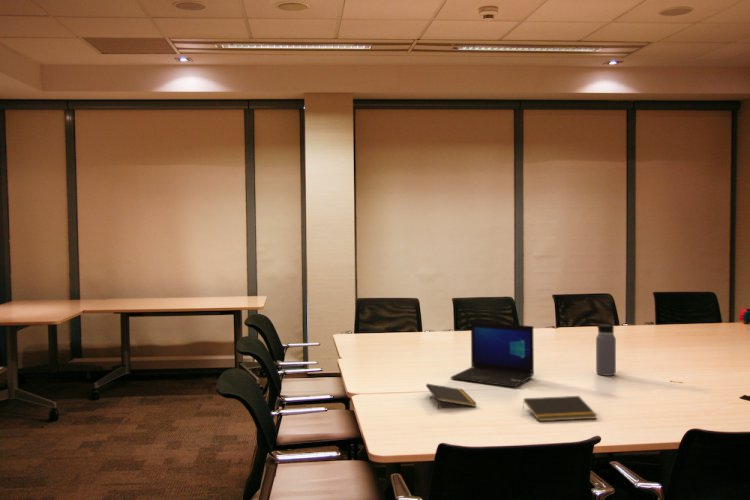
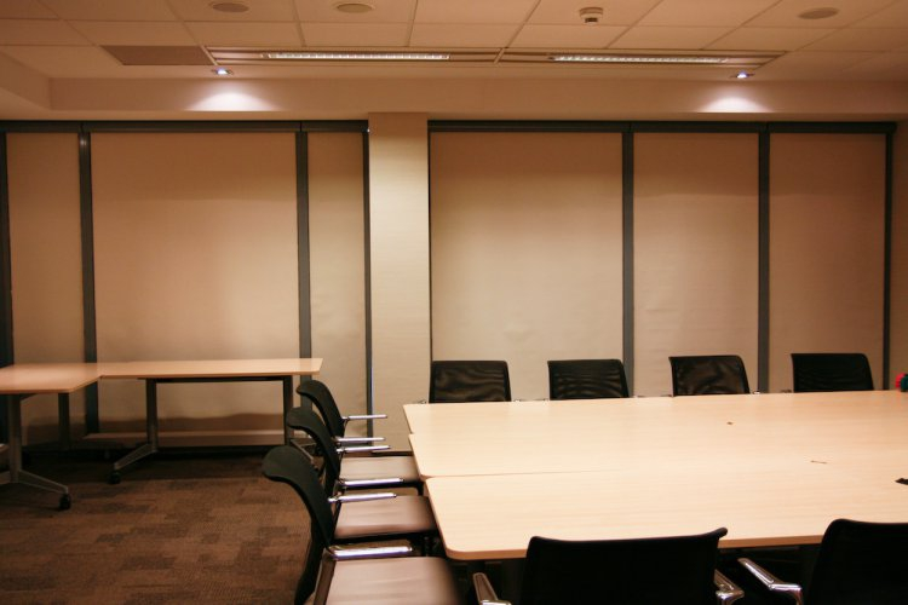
- laptop [450,321,535,388]
- water bottle [594,318,617,377]
- notepad [425,383,478,410]
- notepad [521,395,598,422]
